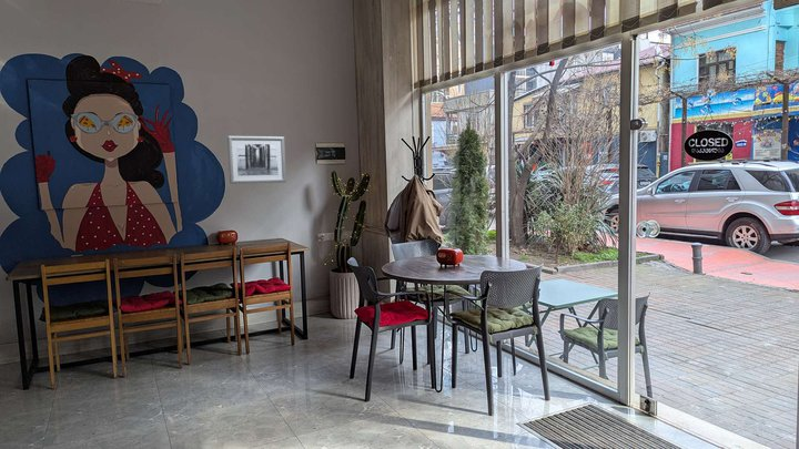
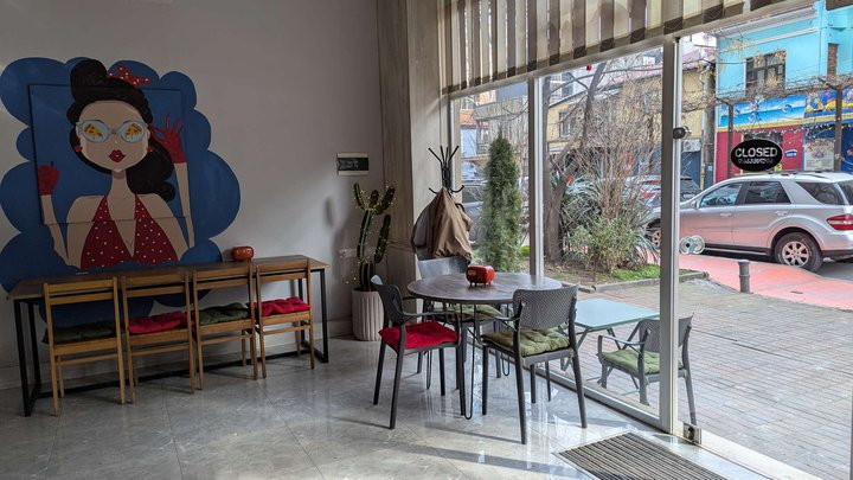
- wall art [226,135,287,185]
